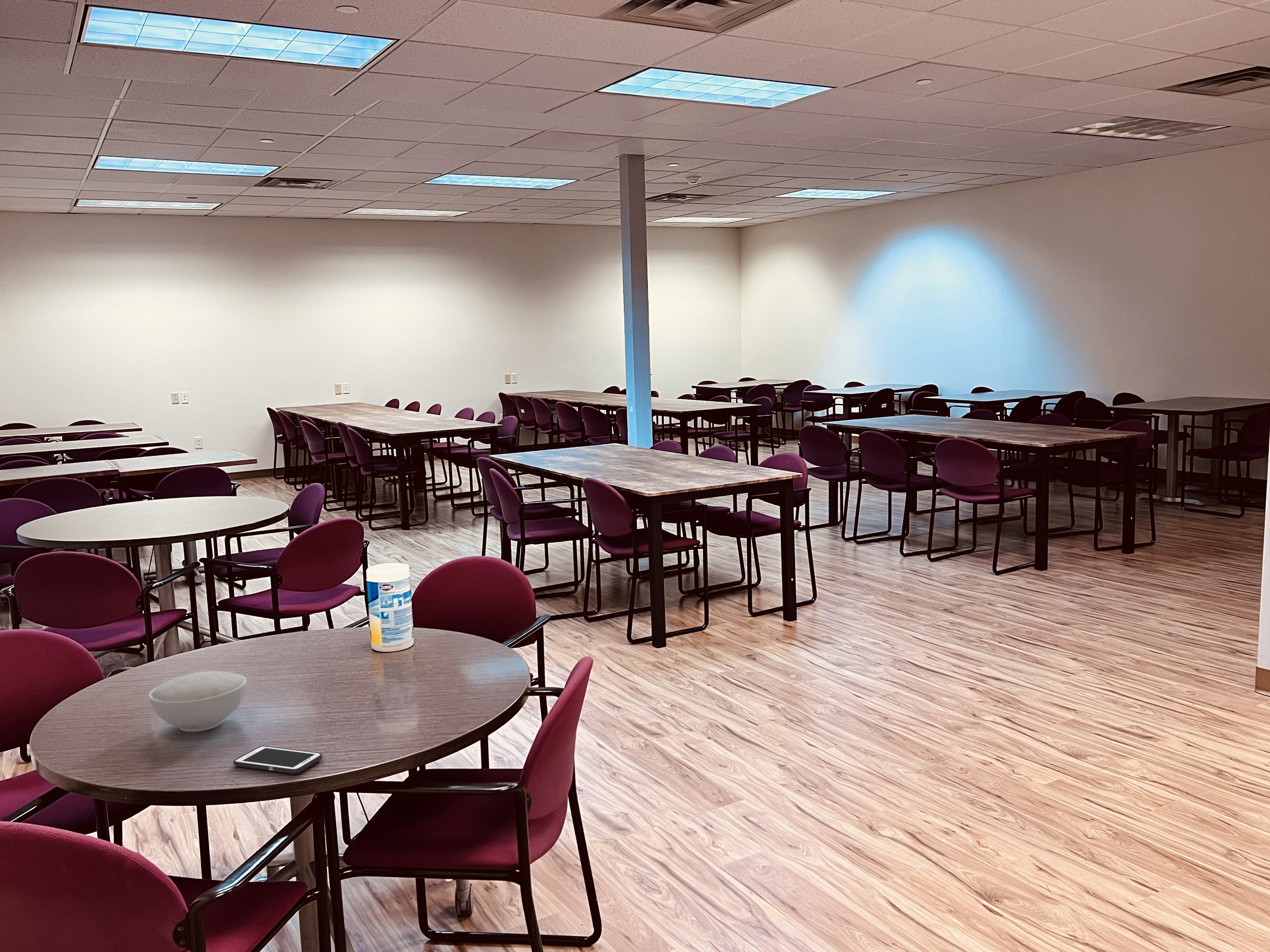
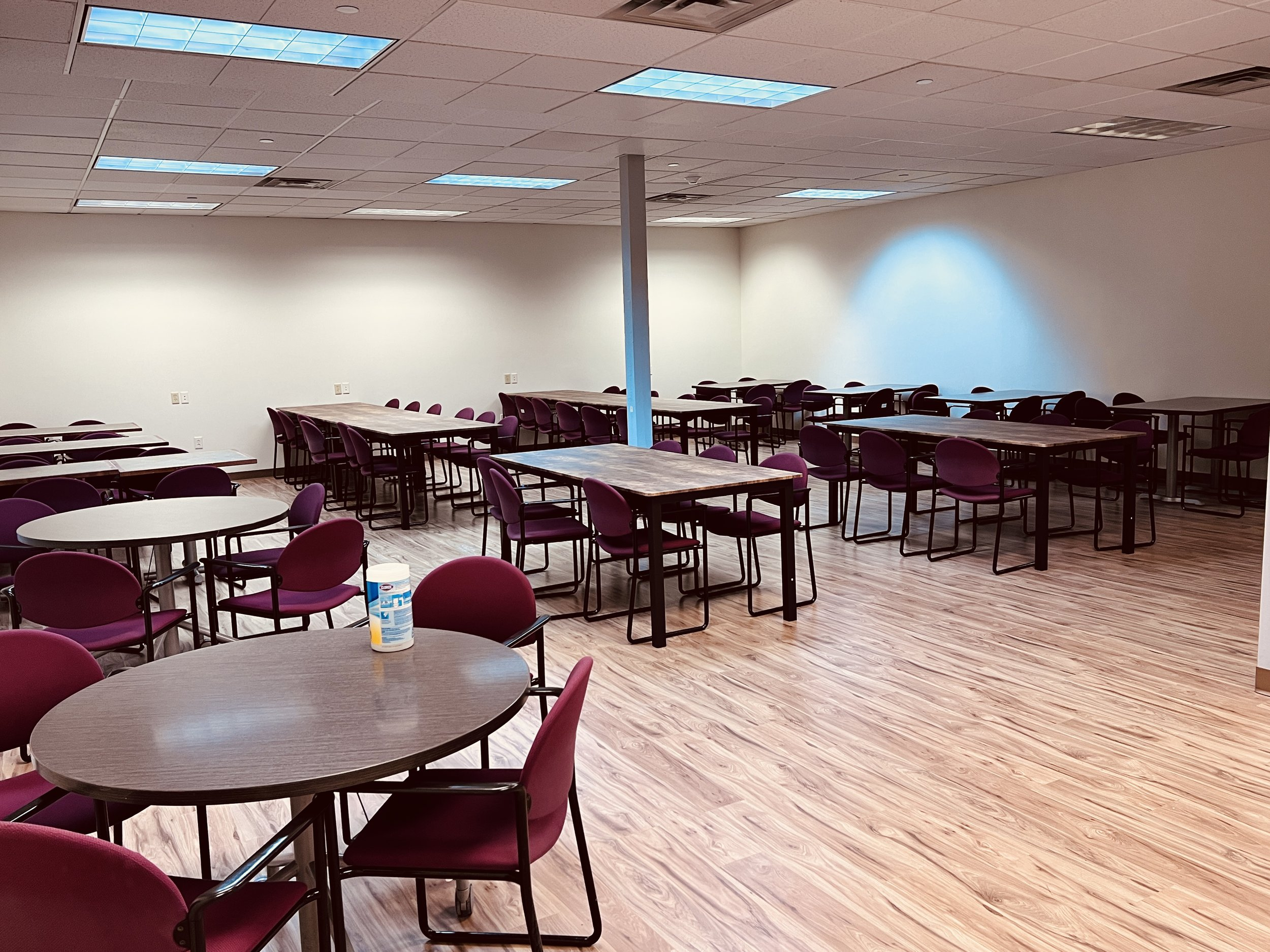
- bowl [148,671,247,732]
- cell phone [233,745,323,774]
